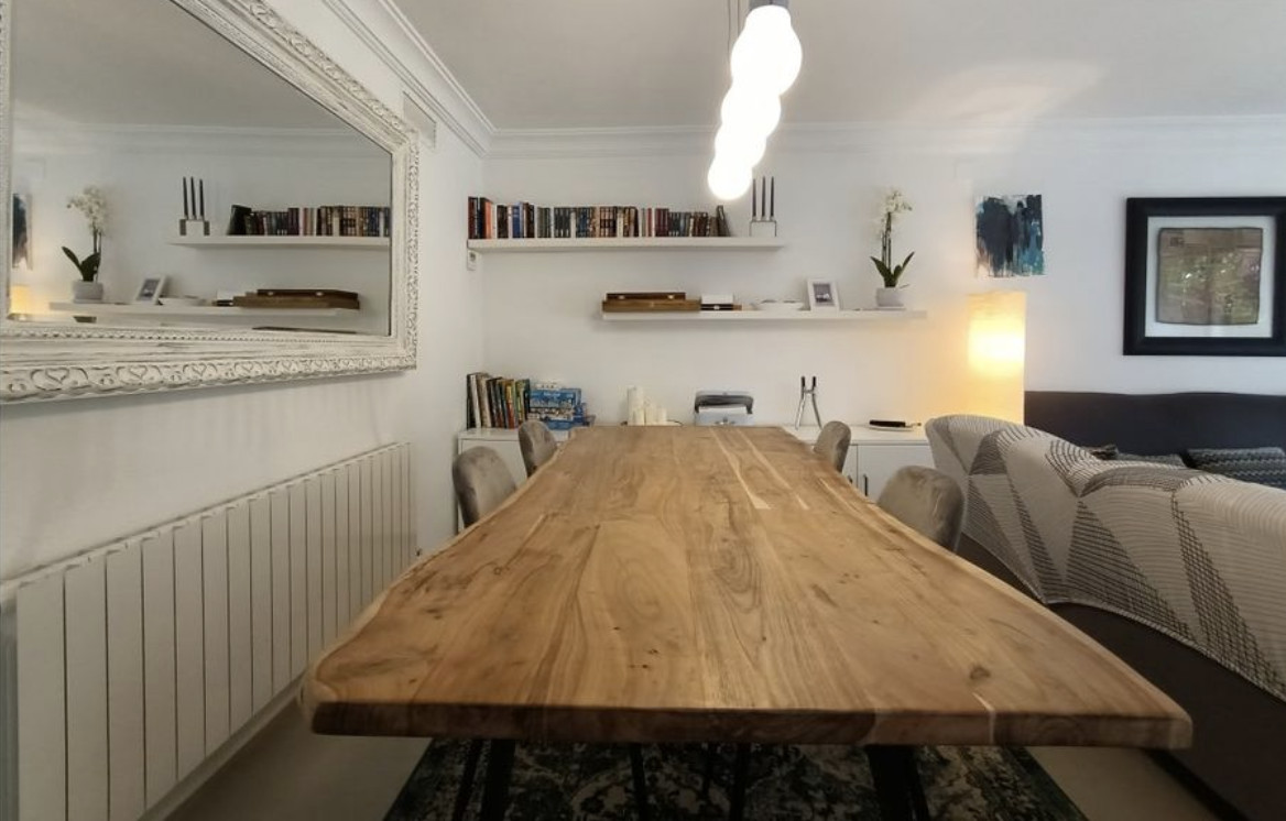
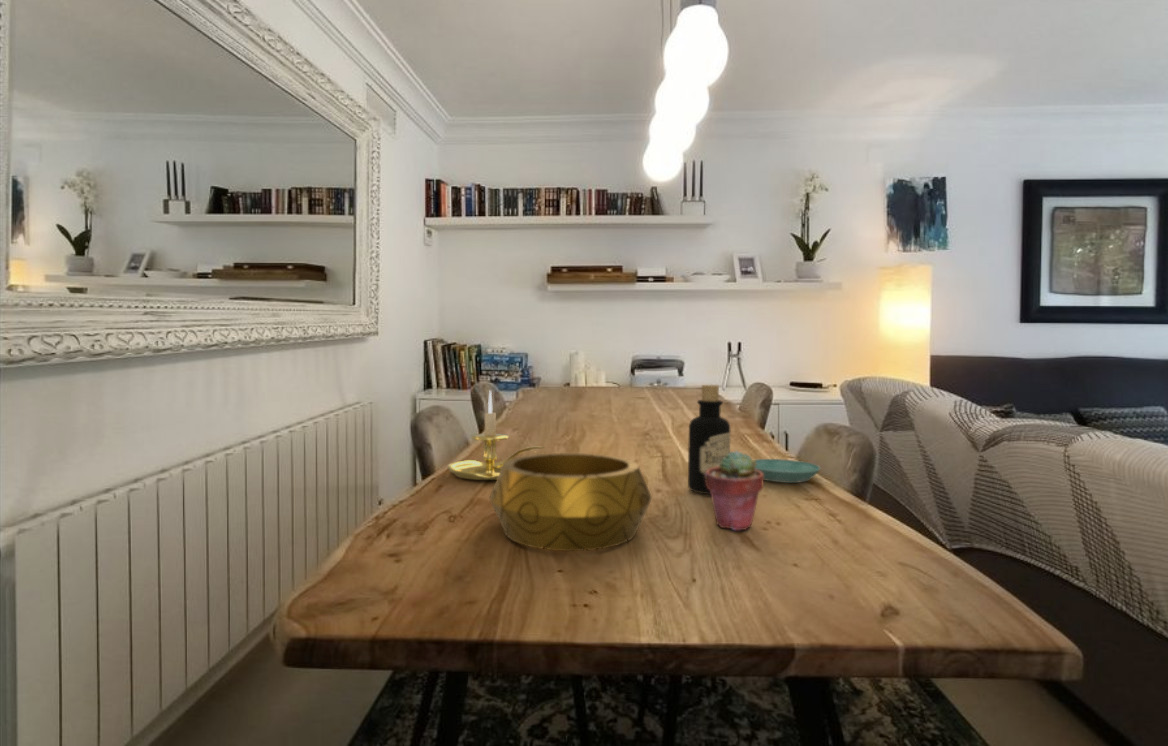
+ candle holder [446,389,546,481]
+ saucer [754,458,821,484]
+ potted succulent [705,449,764,531]
+ bottle [687,384,731,495]
+ decorative bowl [489,452,653,552]
